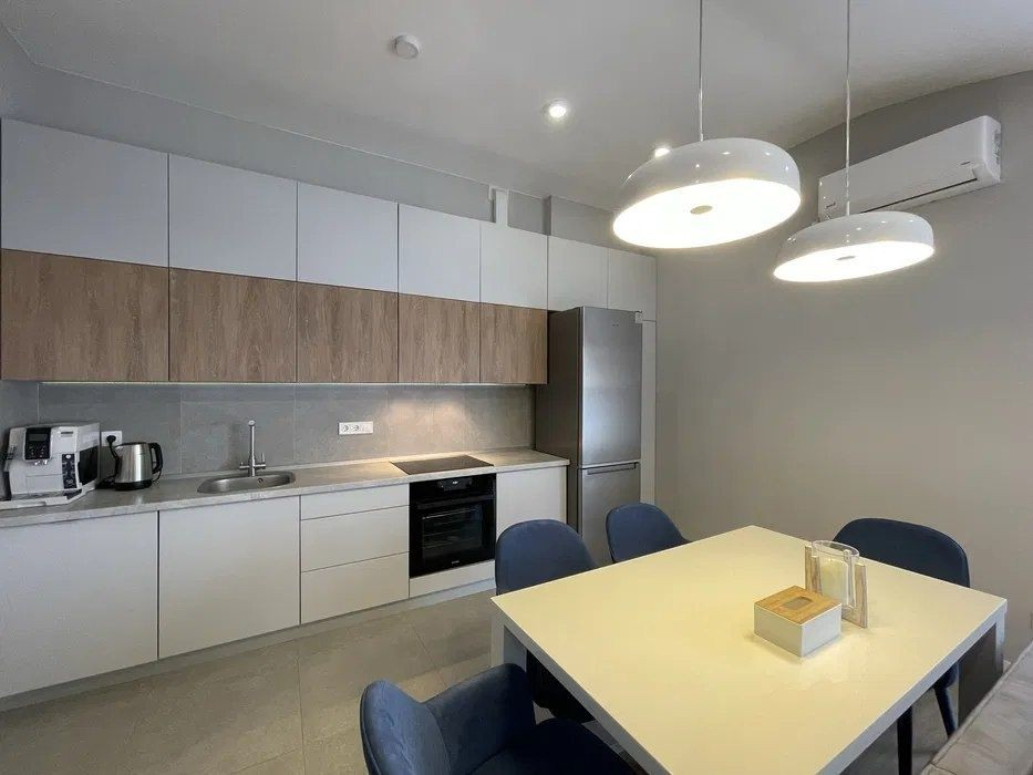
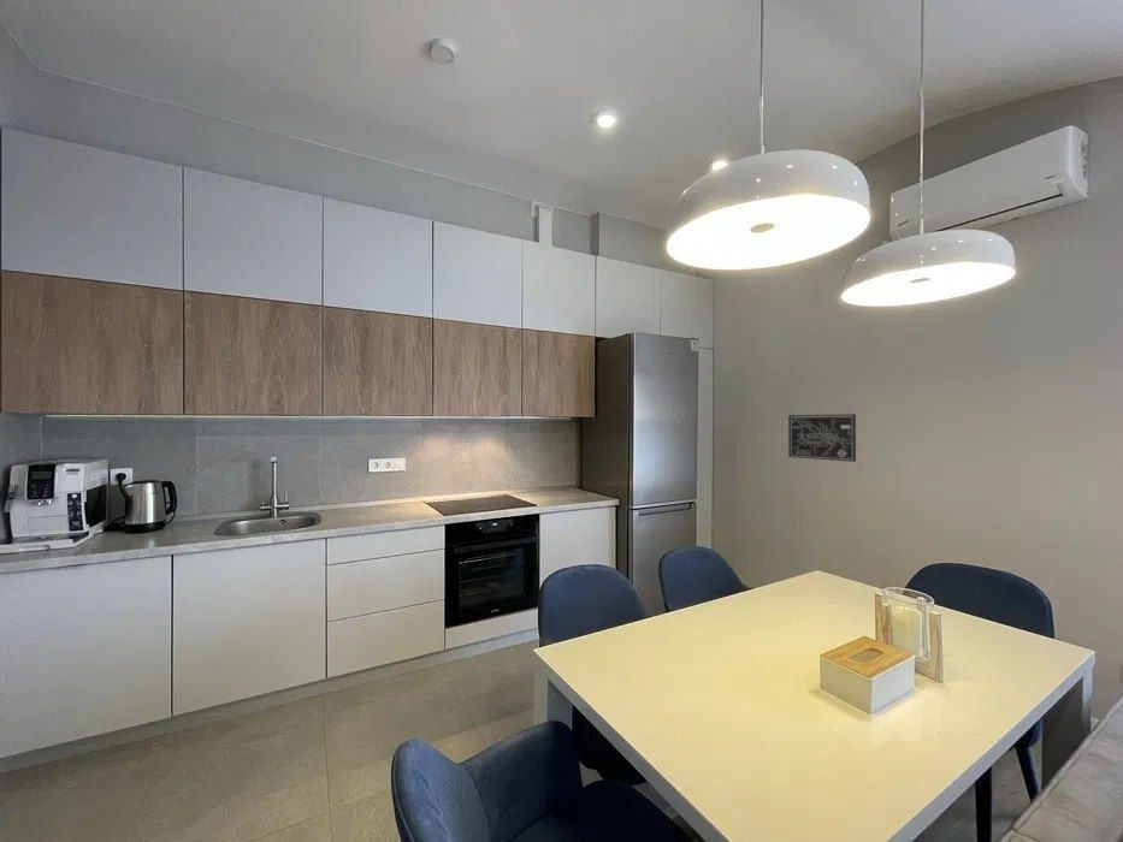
+ wall art [787,413,857,463]
